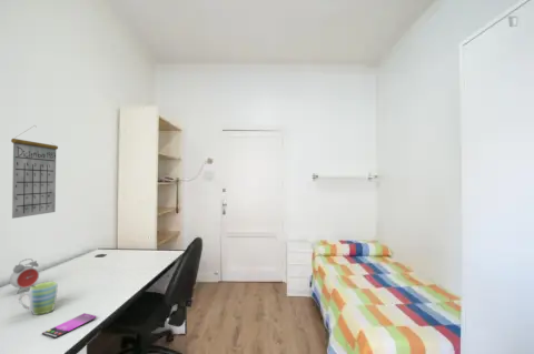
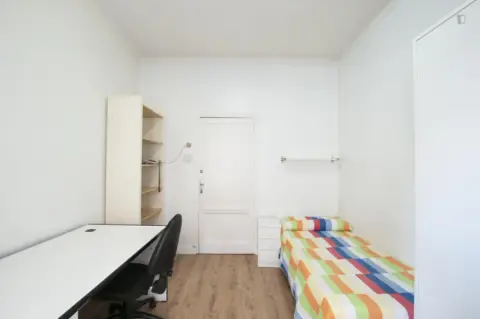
- calendar [10,124,59,220]
- mug [18,281,59,316]
- alarm clock [9,257,40,294]
- smartphone [41,312,97,340]
